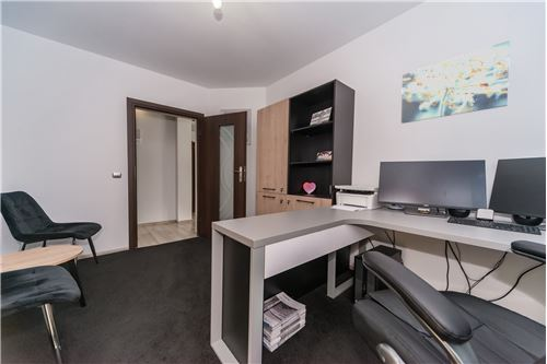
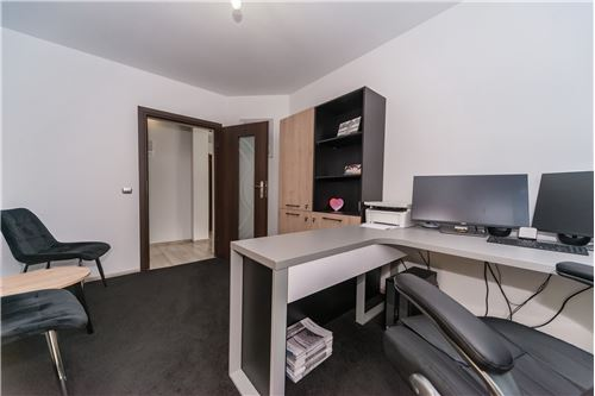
- wall art [400,39,511,125]
